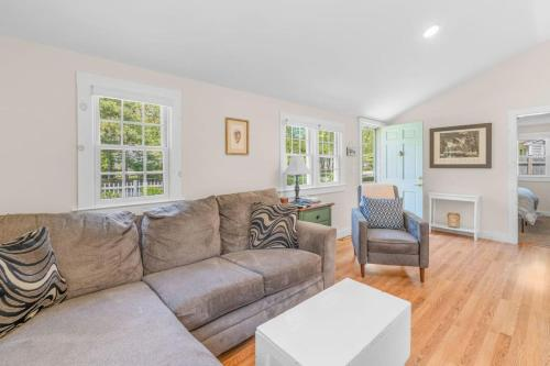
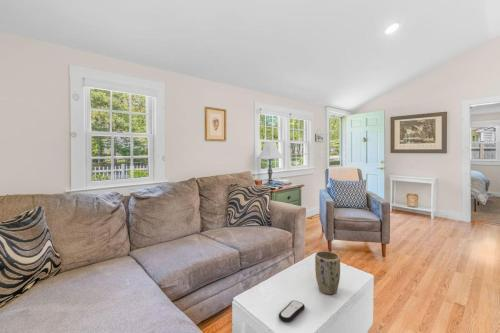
+ plant pot [314,250,341,295]
+ remote control [278,300,306,323]
